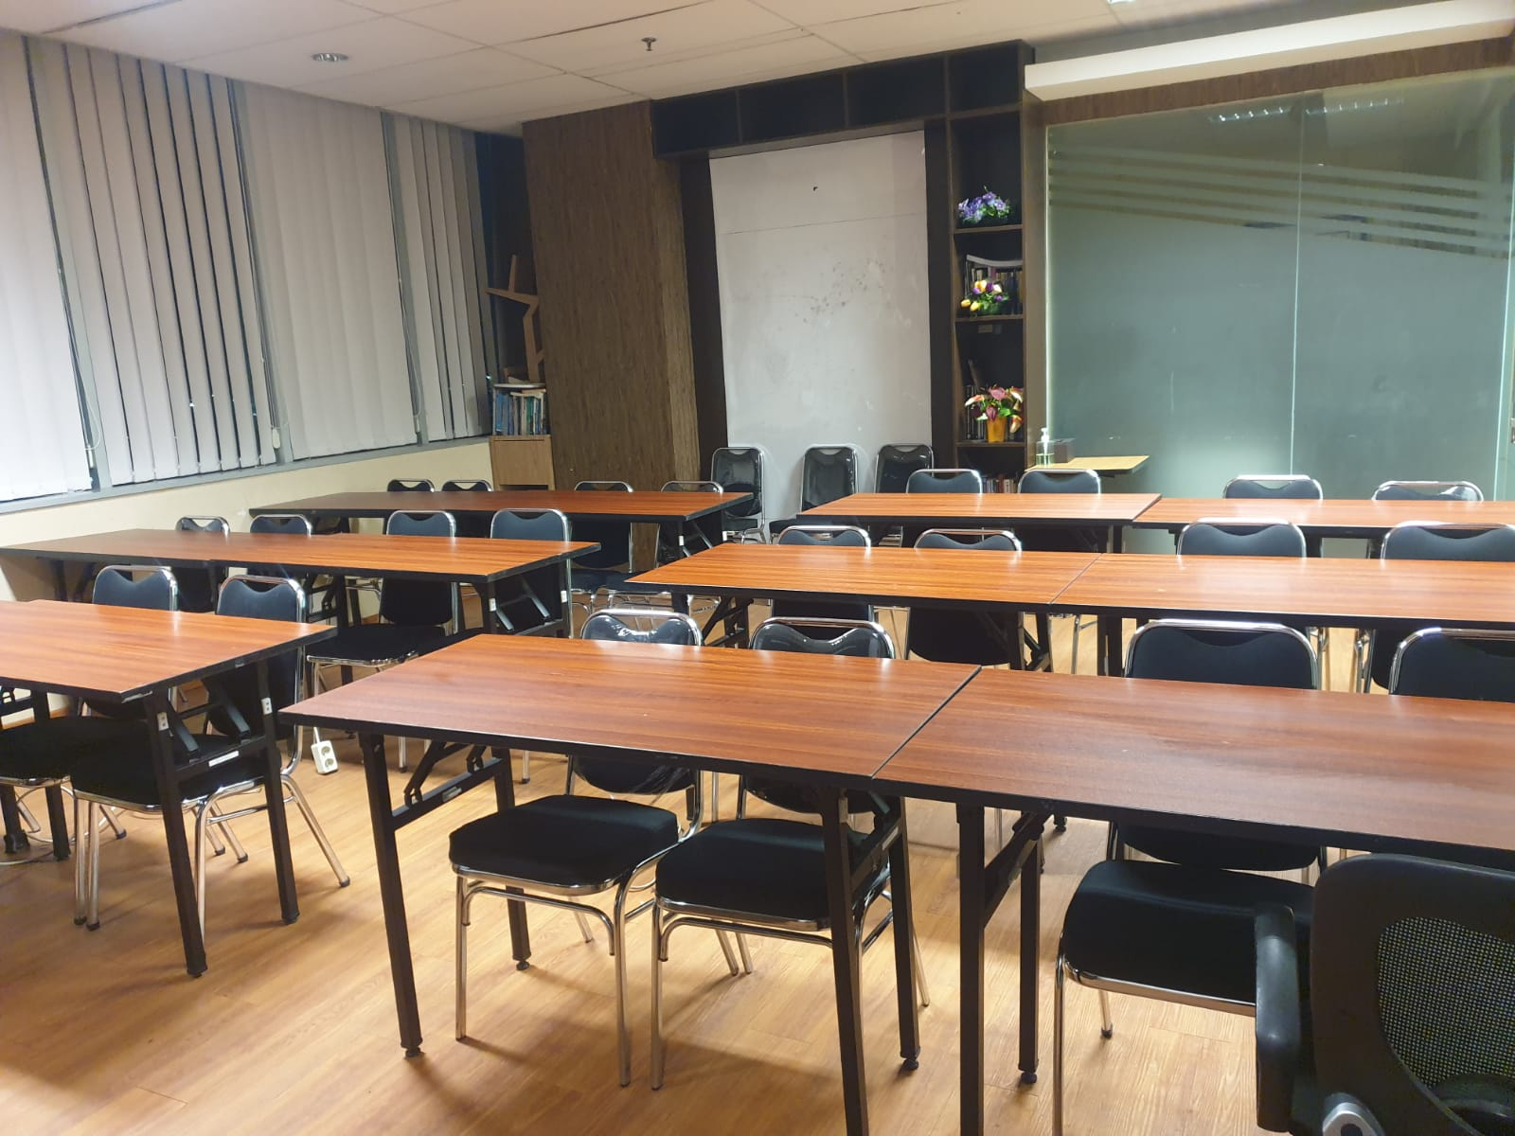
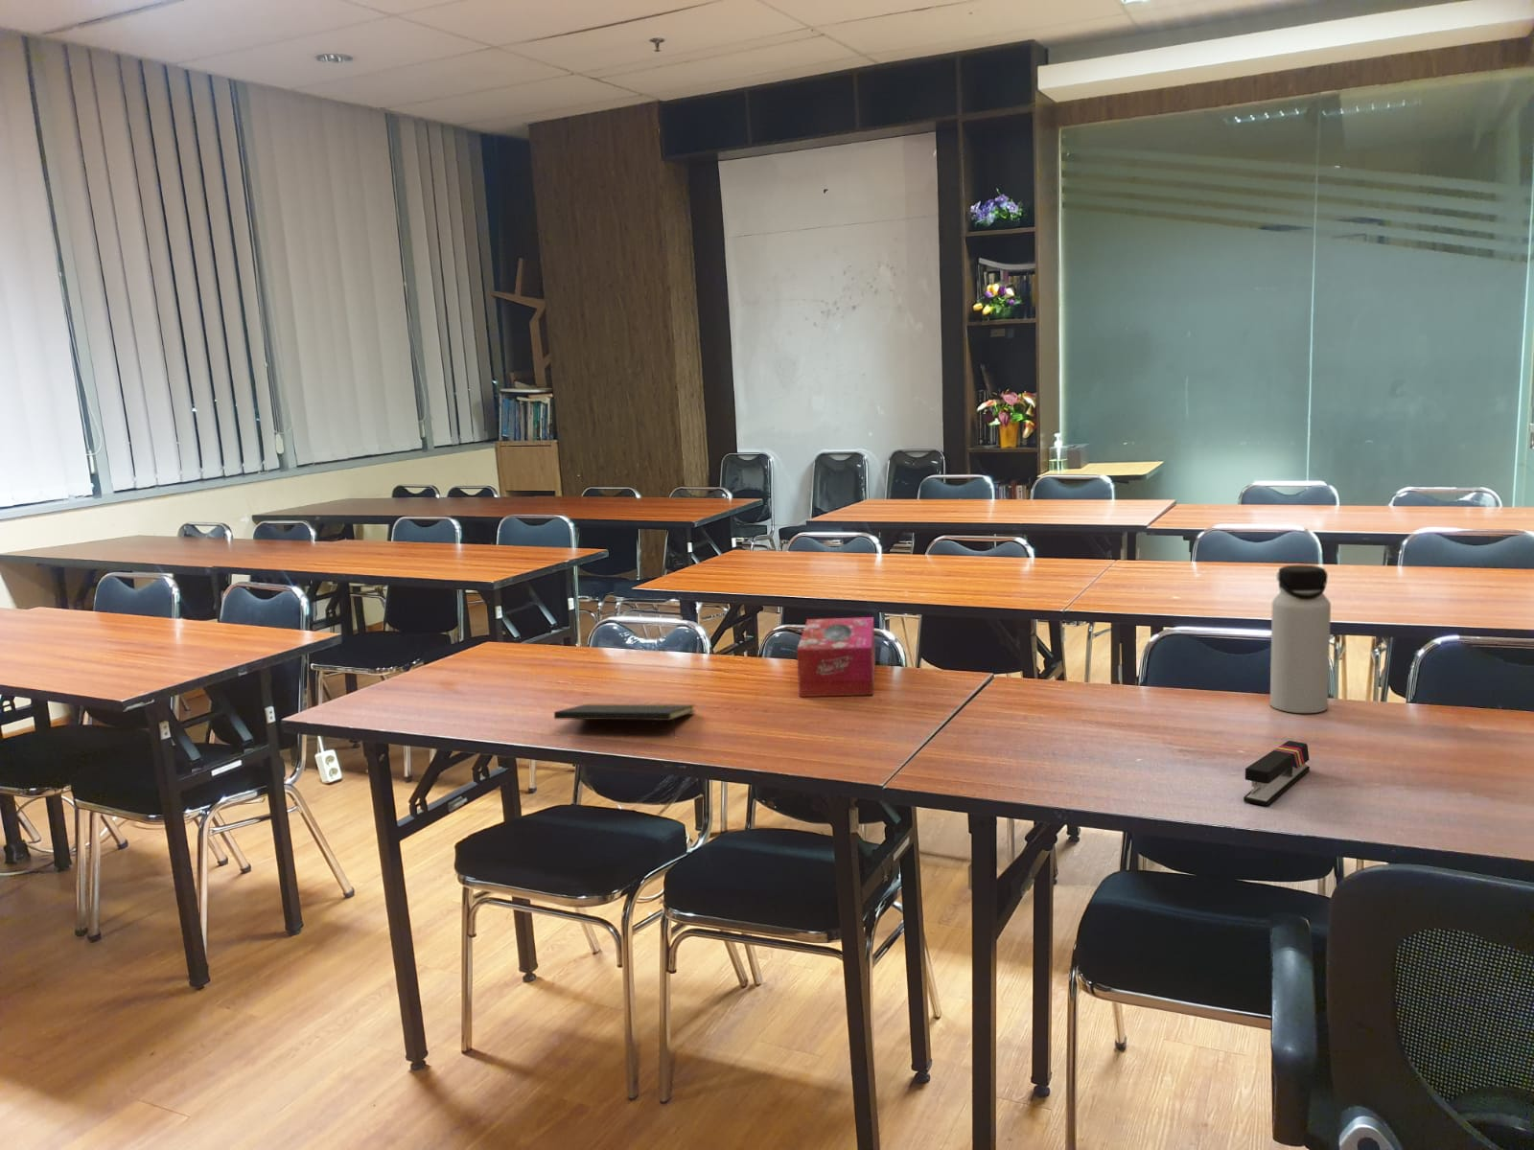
+ notepad [553,703,696,736]
+ water bottle [1269,563,1332,714]
+ stapler [1243,739,1311,807]
+ tissue box [796,616,876,698]
